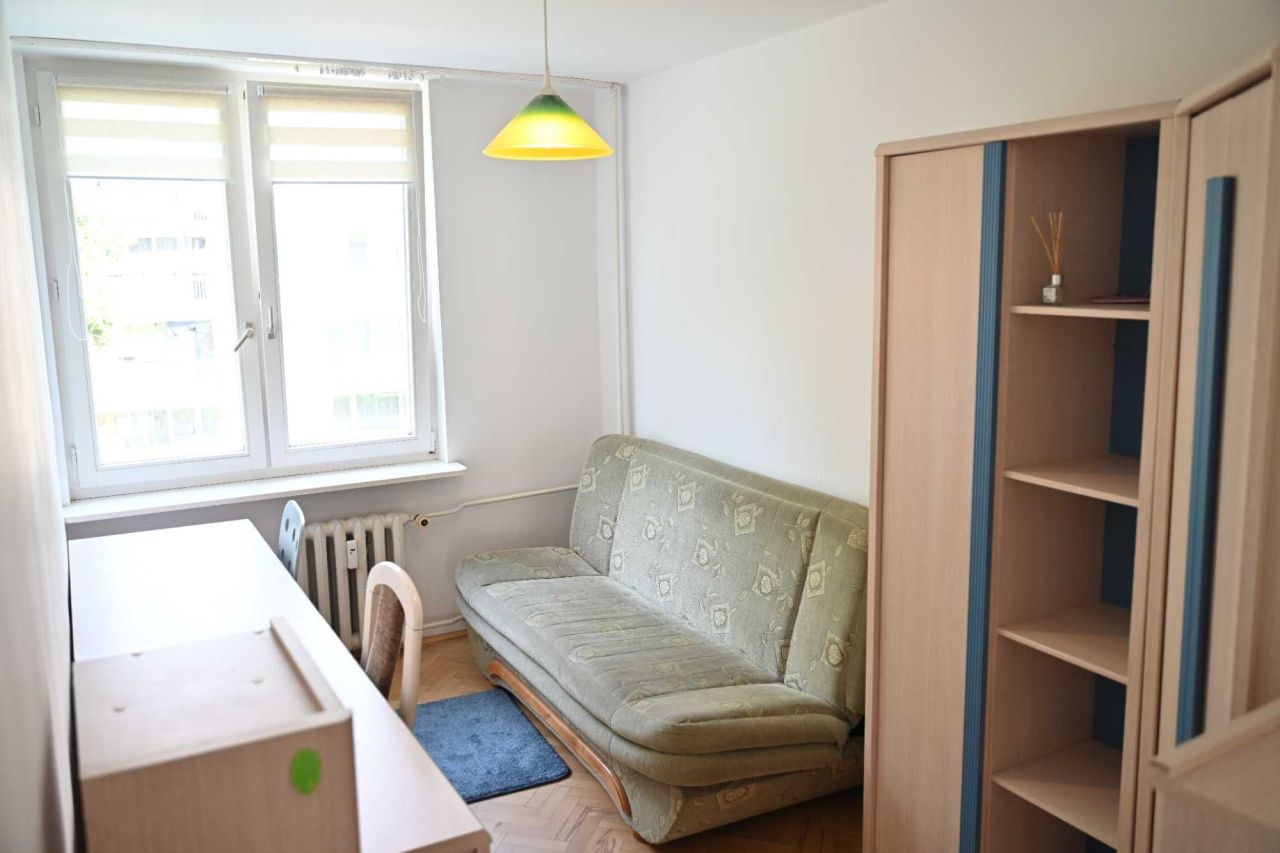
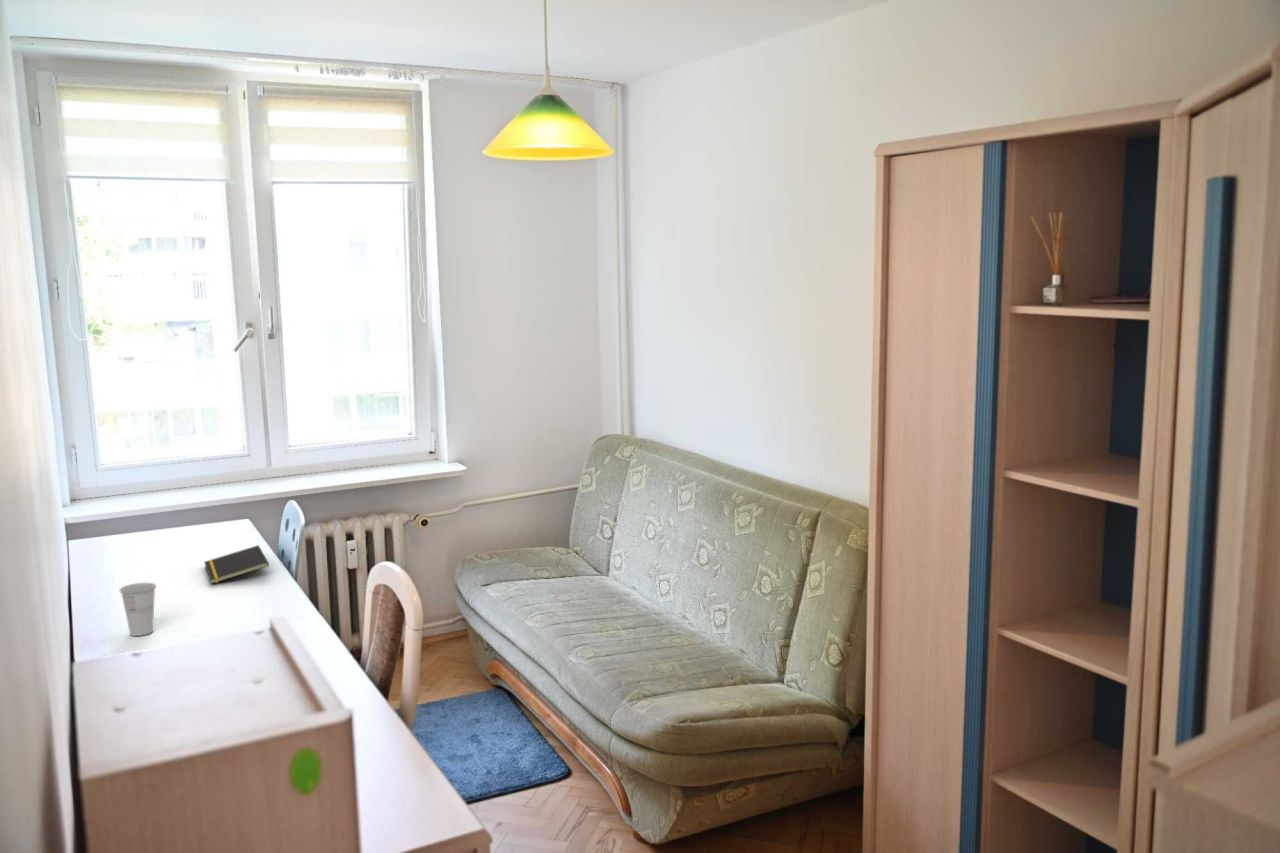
+ cup [119,582,157,637]
+ notepad [203,544,270,585]
